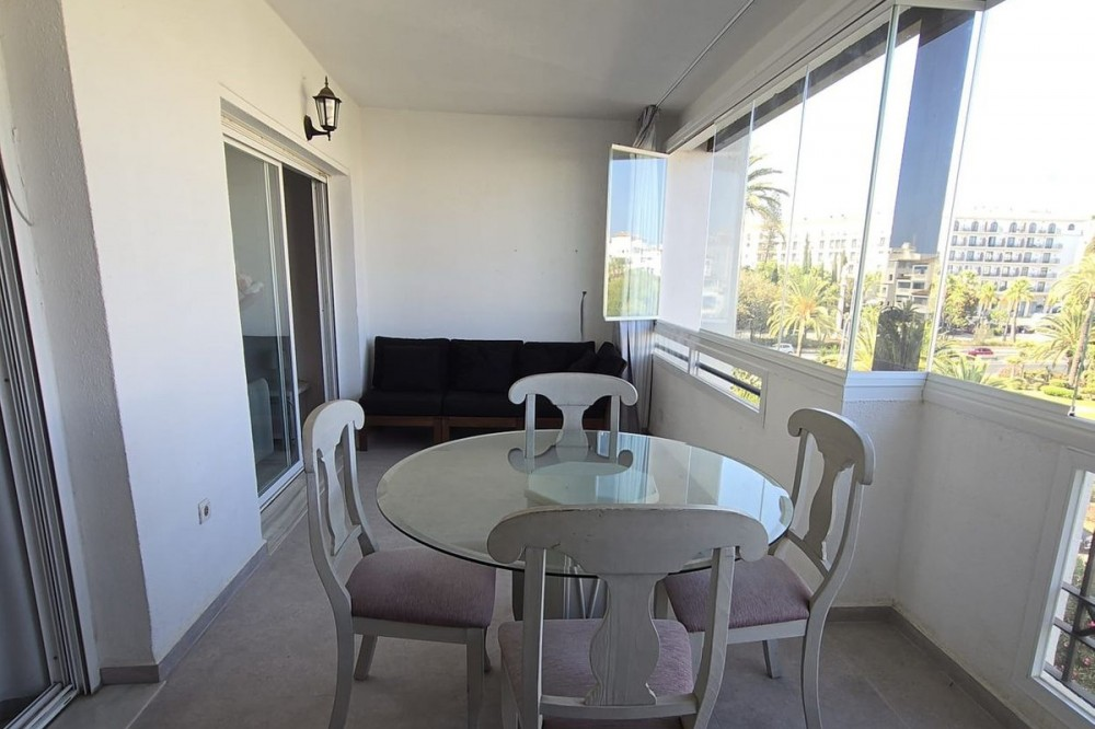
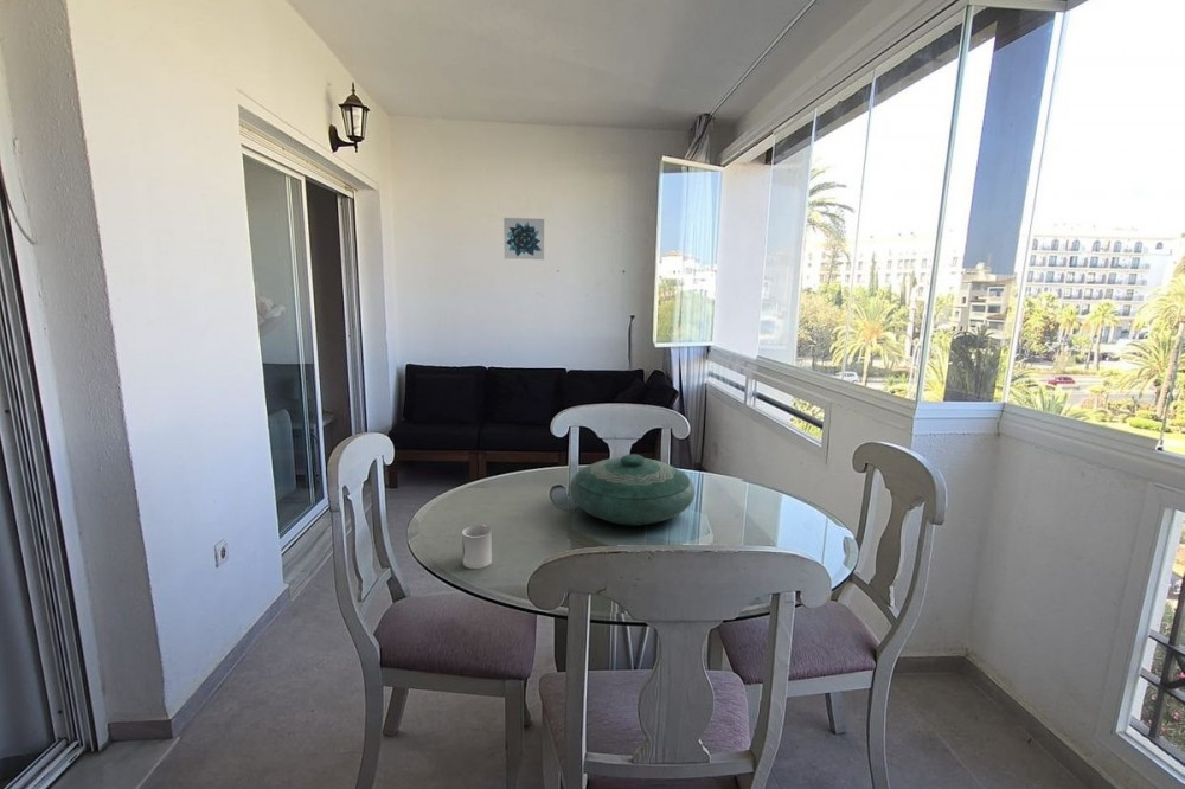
+ decorative bowl [568,454,697,527]
+ cup [461,524,493,570]
+ wall art [502,217,545,262]
